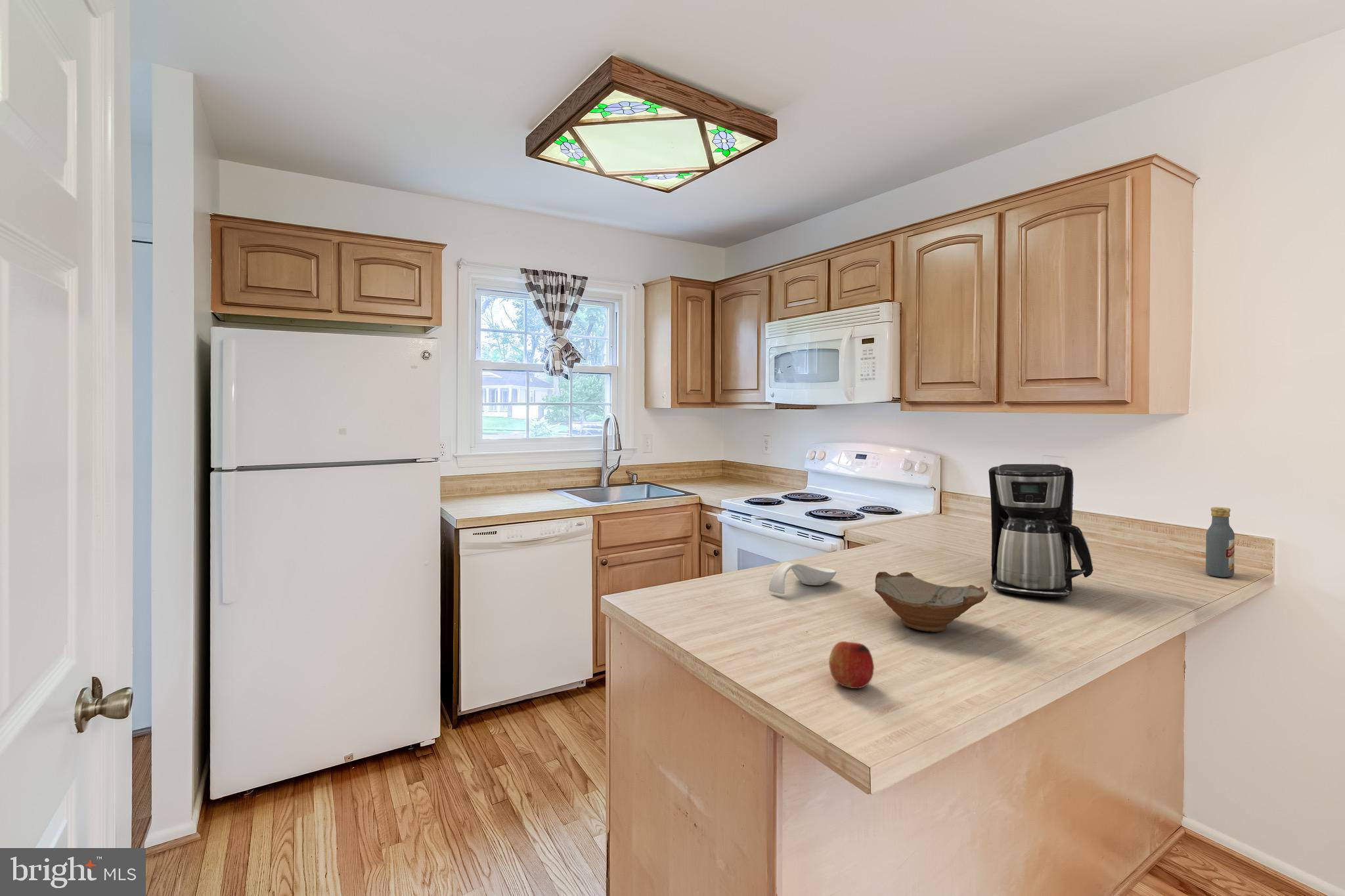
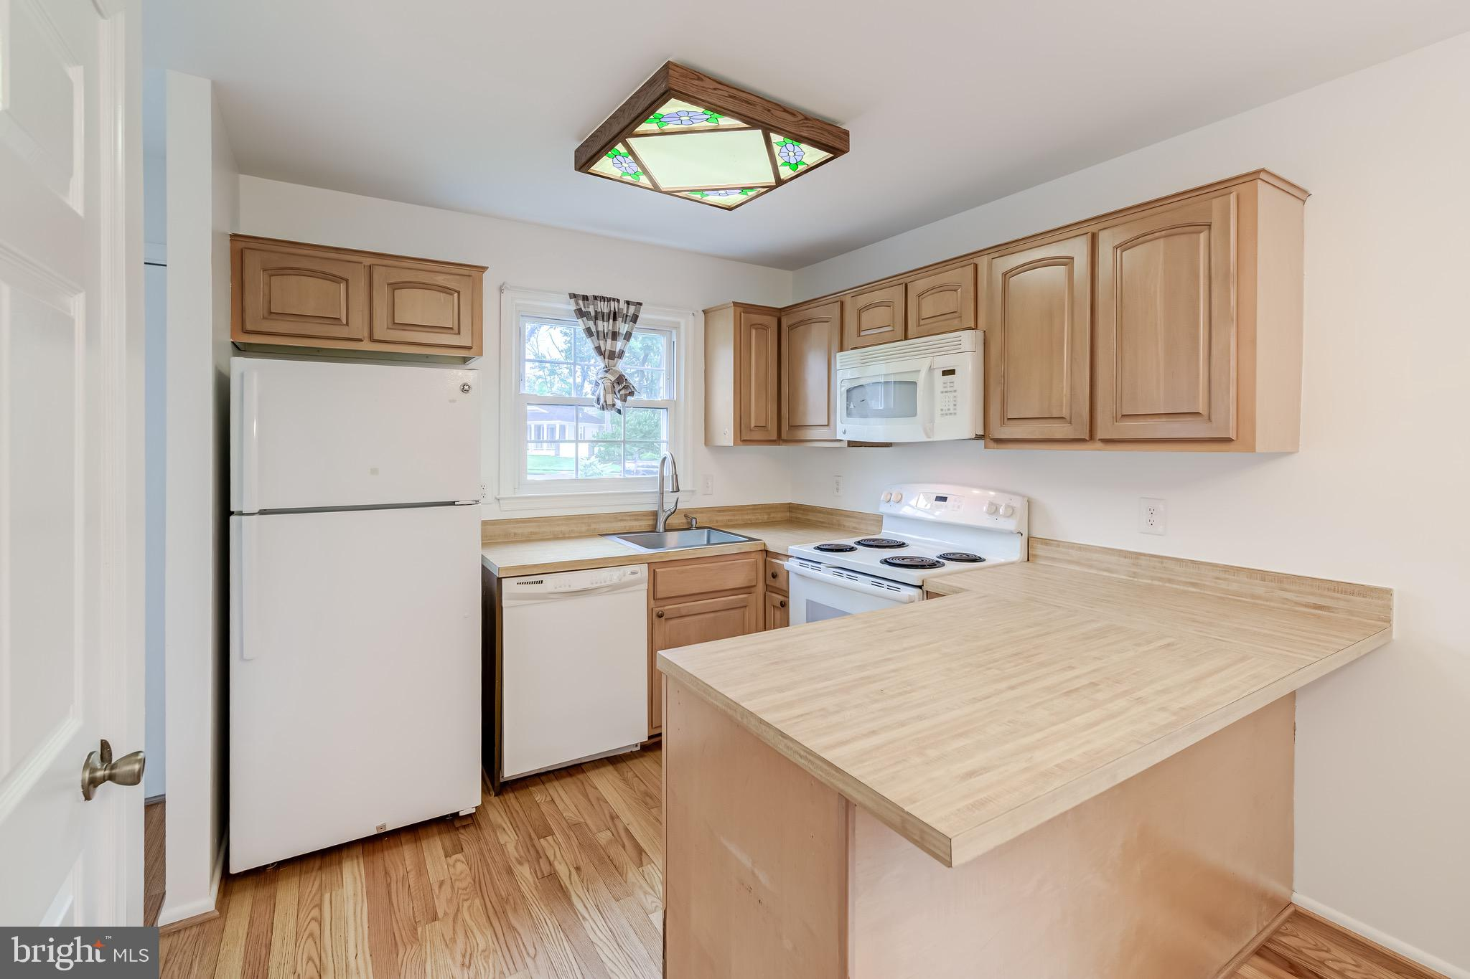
- bowl [874,571,988,633]
- coffee maker [988,463,1093,598]
- vodka [1205,507,1235,578]
- spoon rest [768,561,837,595]
- fruit [828,641,875,689]
